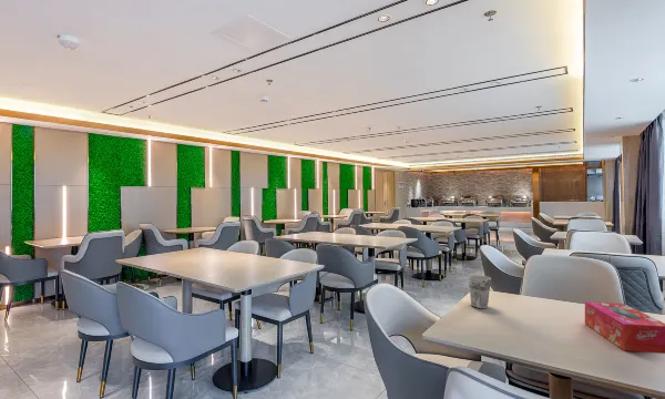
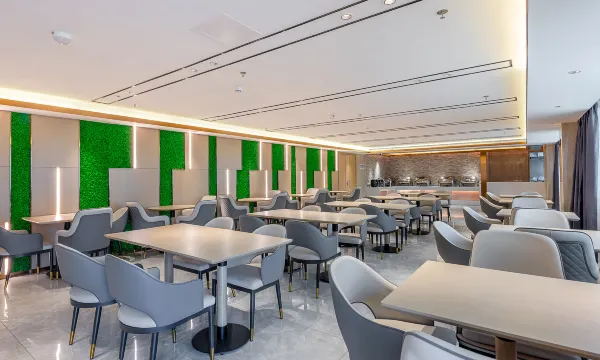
- cup [468,274,492,309]
- tissue box [584,300,665,355]
